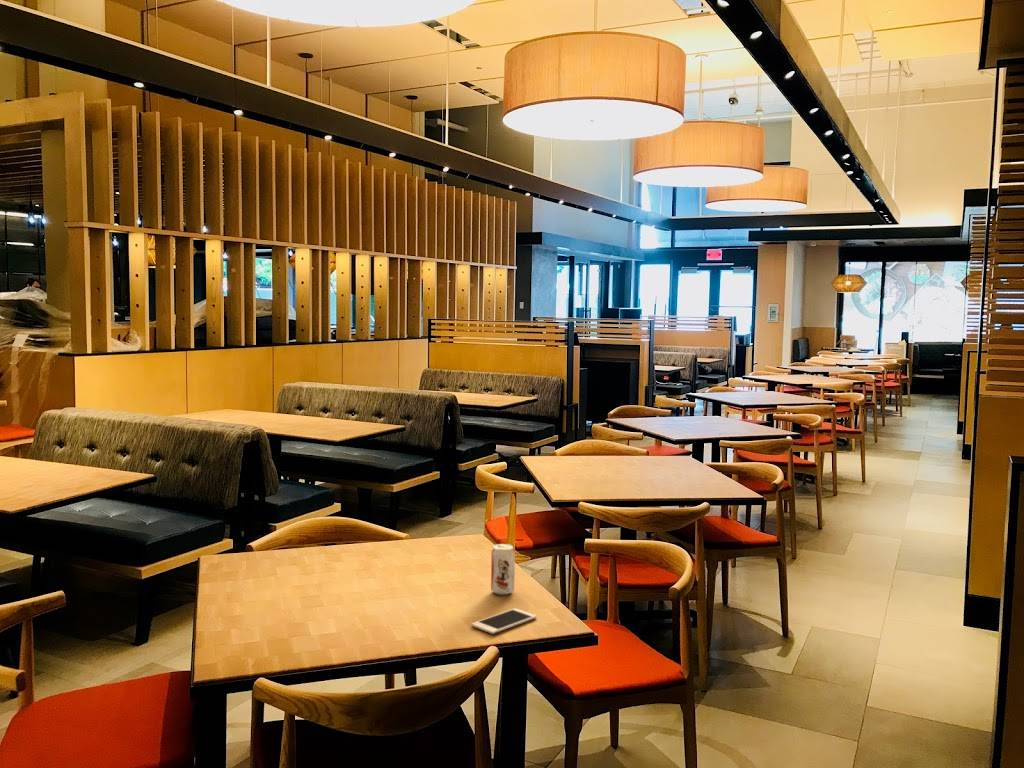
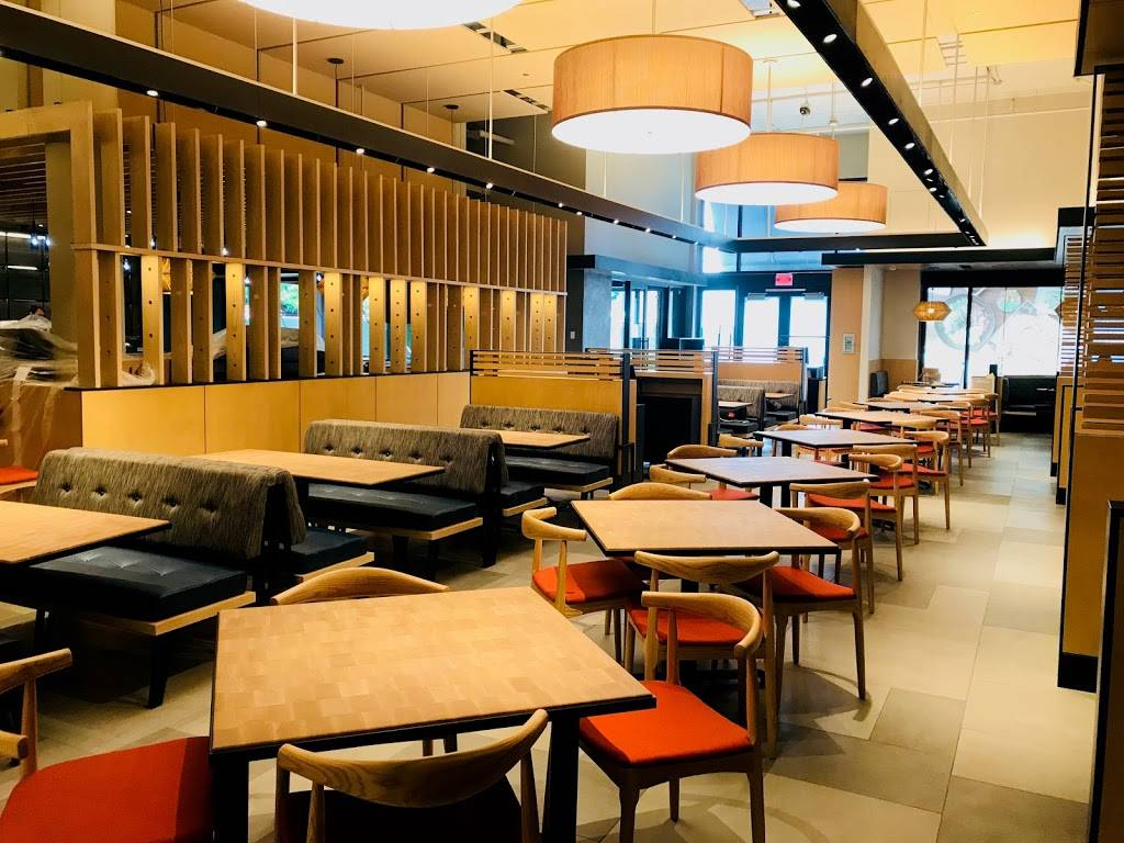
- cell phone [471,607,537,635]
- beverage can [490,543,516,596]
